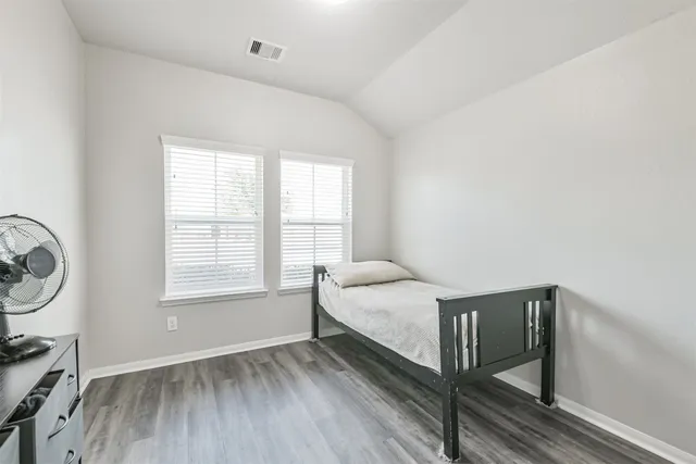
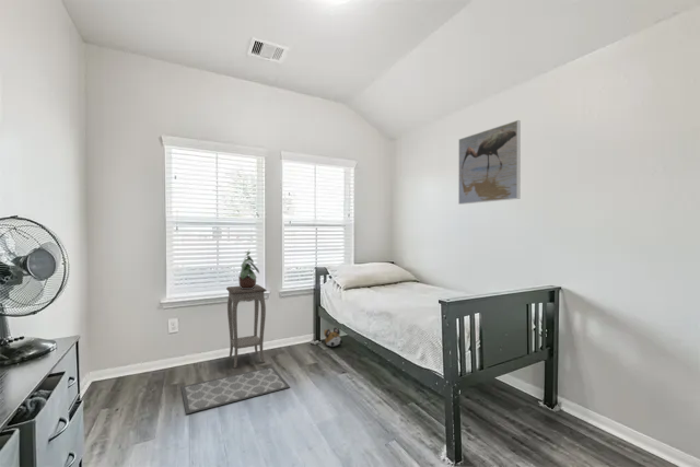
+ bath mat [180,366,291,415]
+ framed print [457,119,522,206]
+ potted plant [237,248,260,289]
+ plush toy [323,327,343,348]
+ accent table [225,283,268,370]
